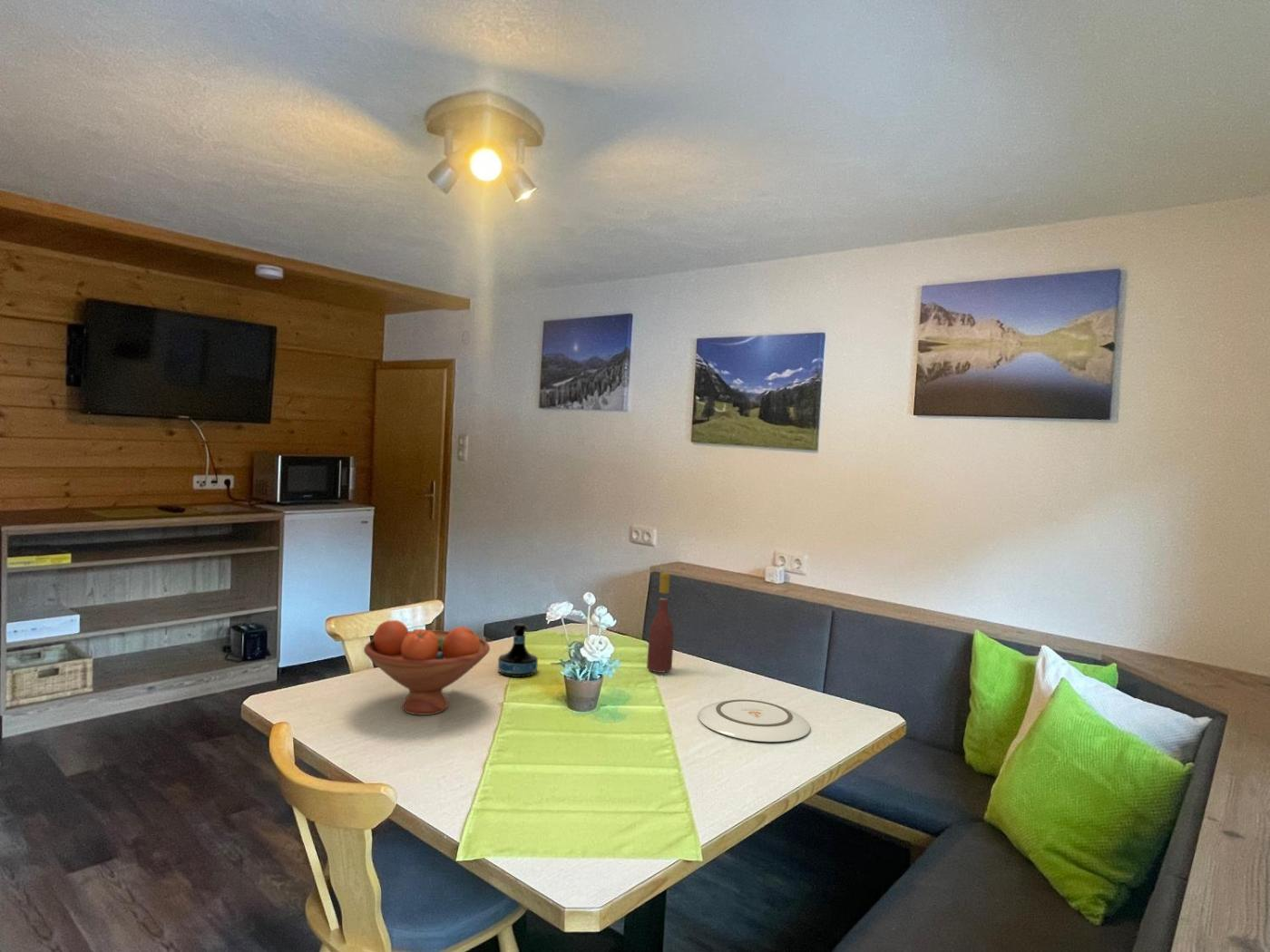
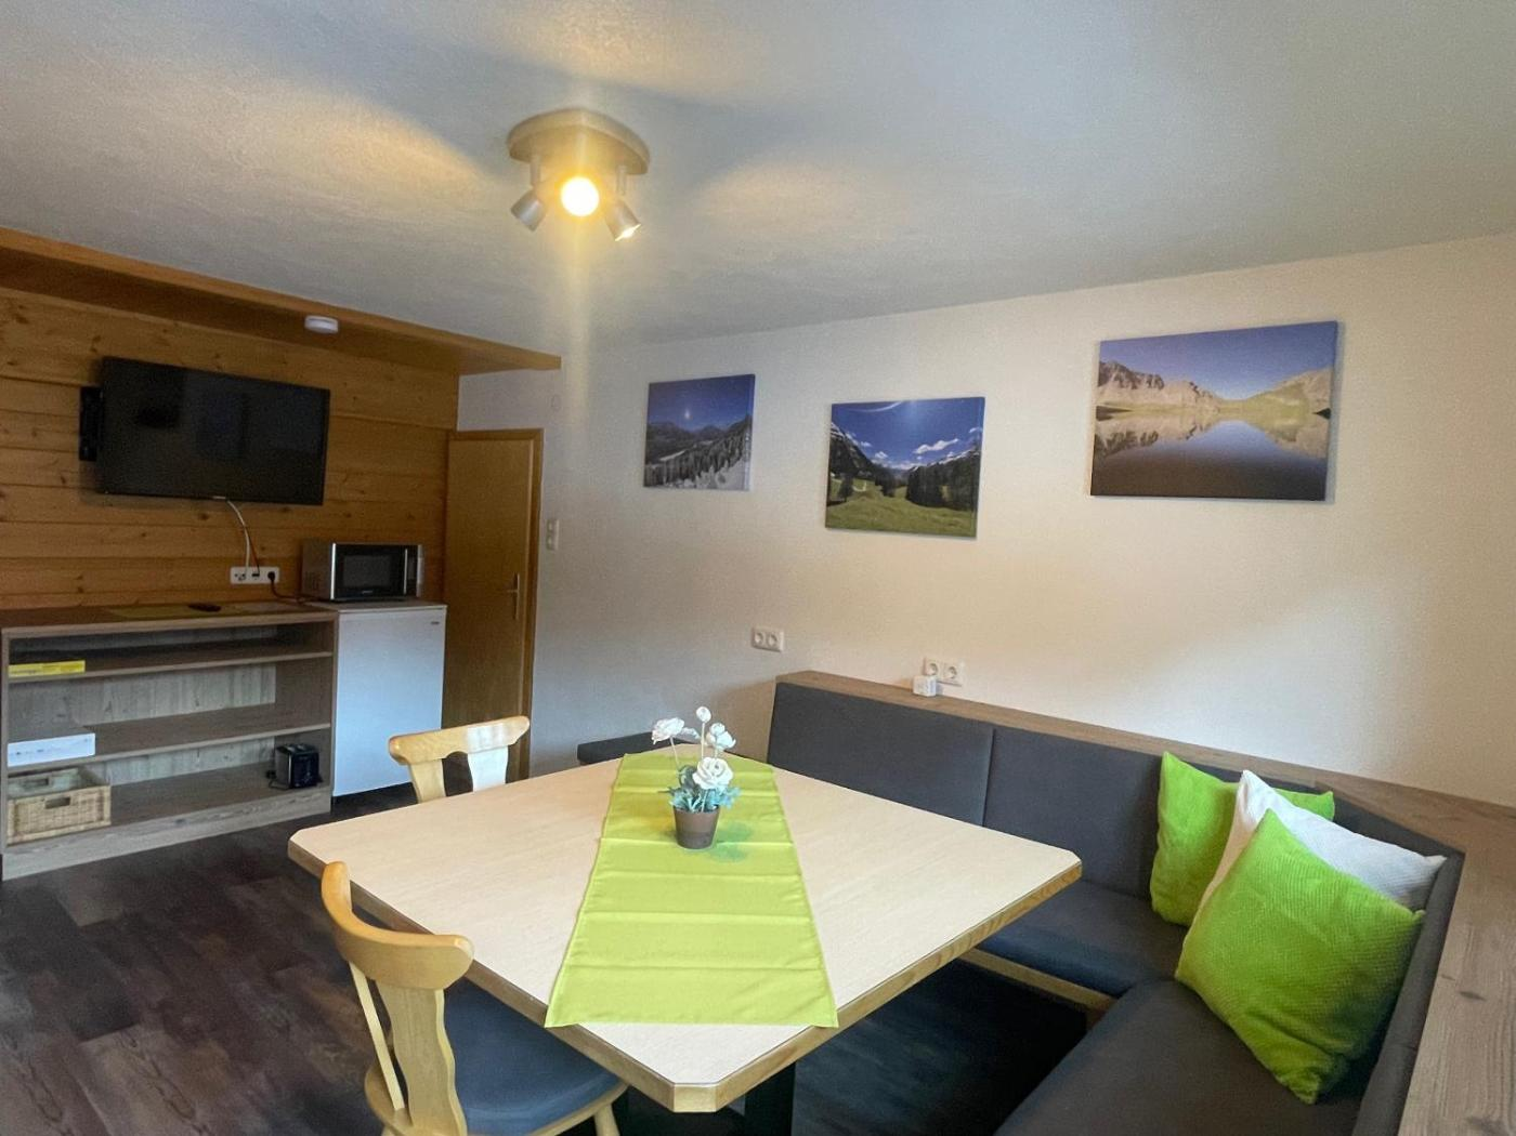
- plate [698,699,811,743]
- fruit bowl [363,619,491,716]
- wine bottle [646,571,675,673]
- tequila bottle [497,623,539,678]
